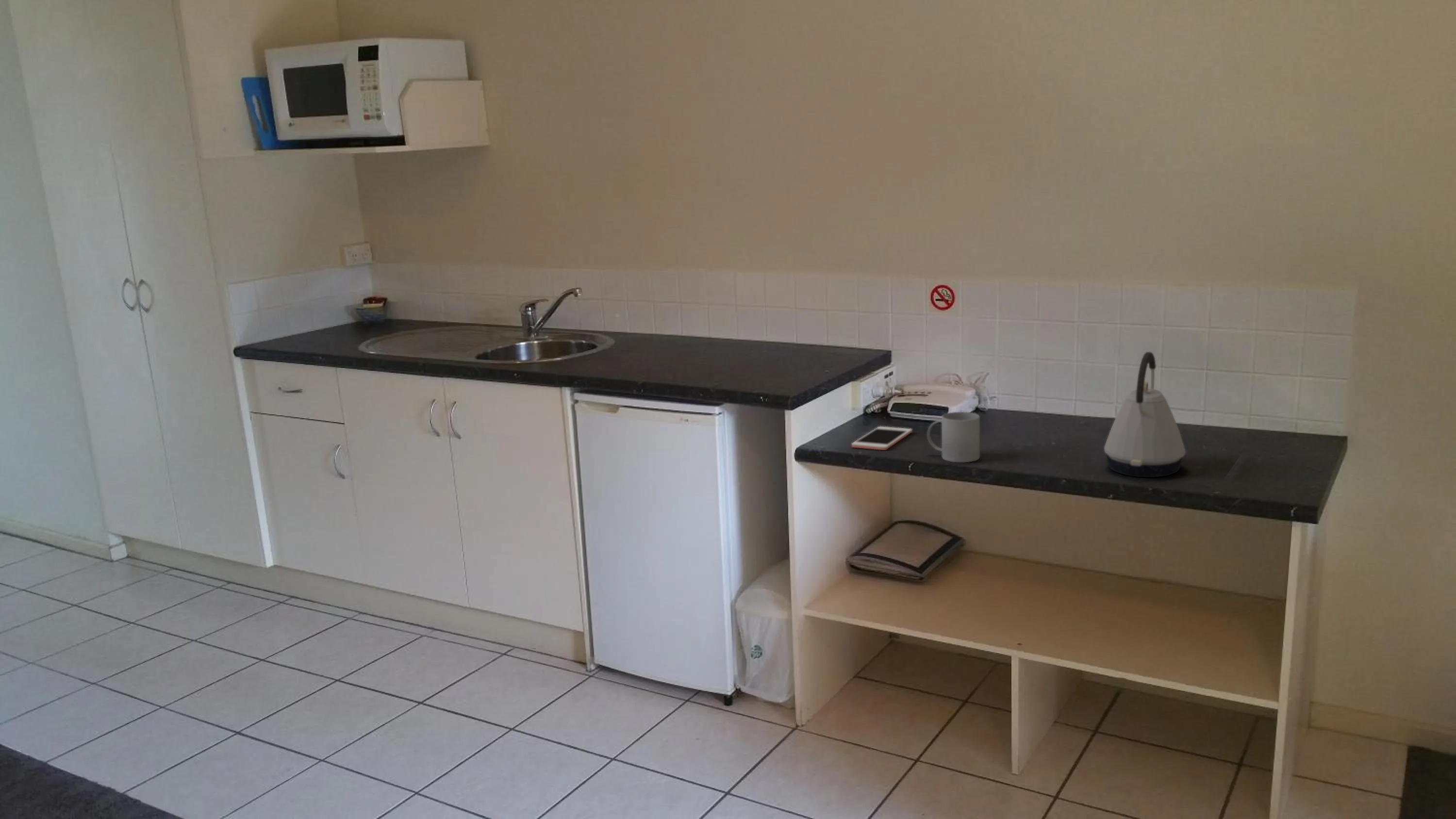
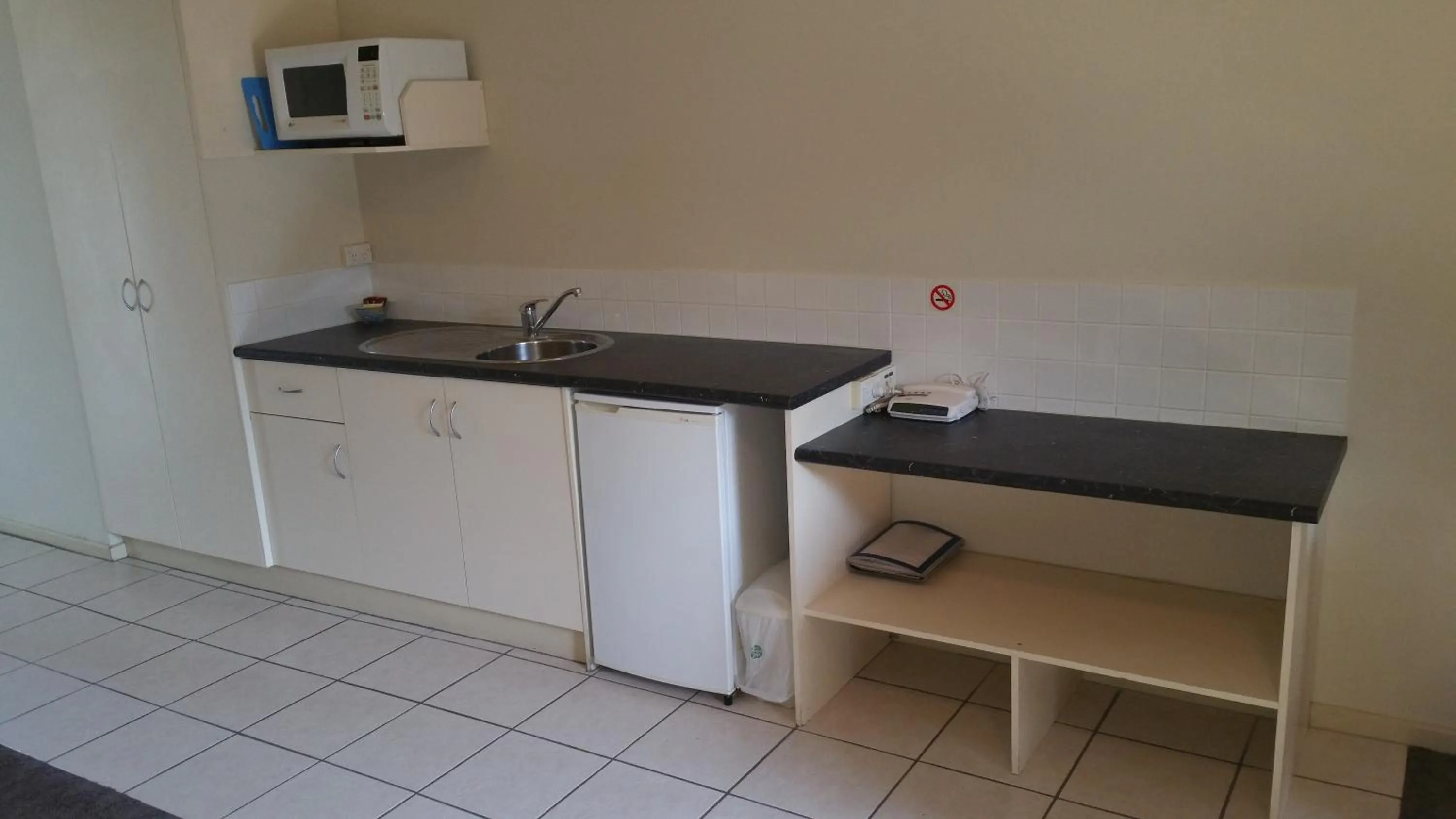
- mug [927,411,980,463]
- kettle [1104,351,1186,478]
- cell phone [851,426,913,451]
